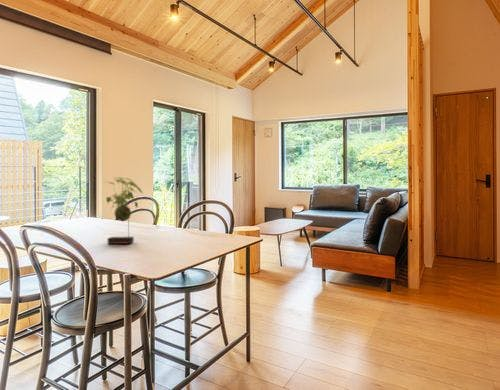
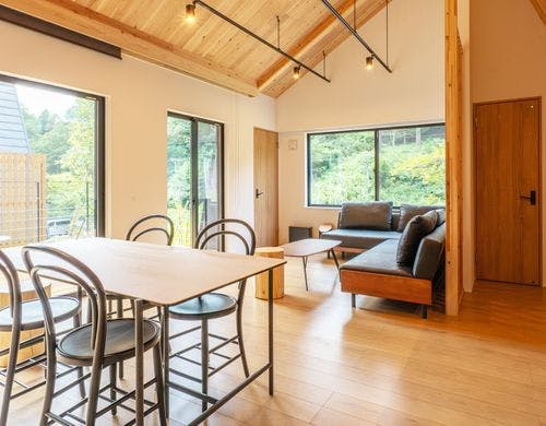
- plant [103,176,144,245]
